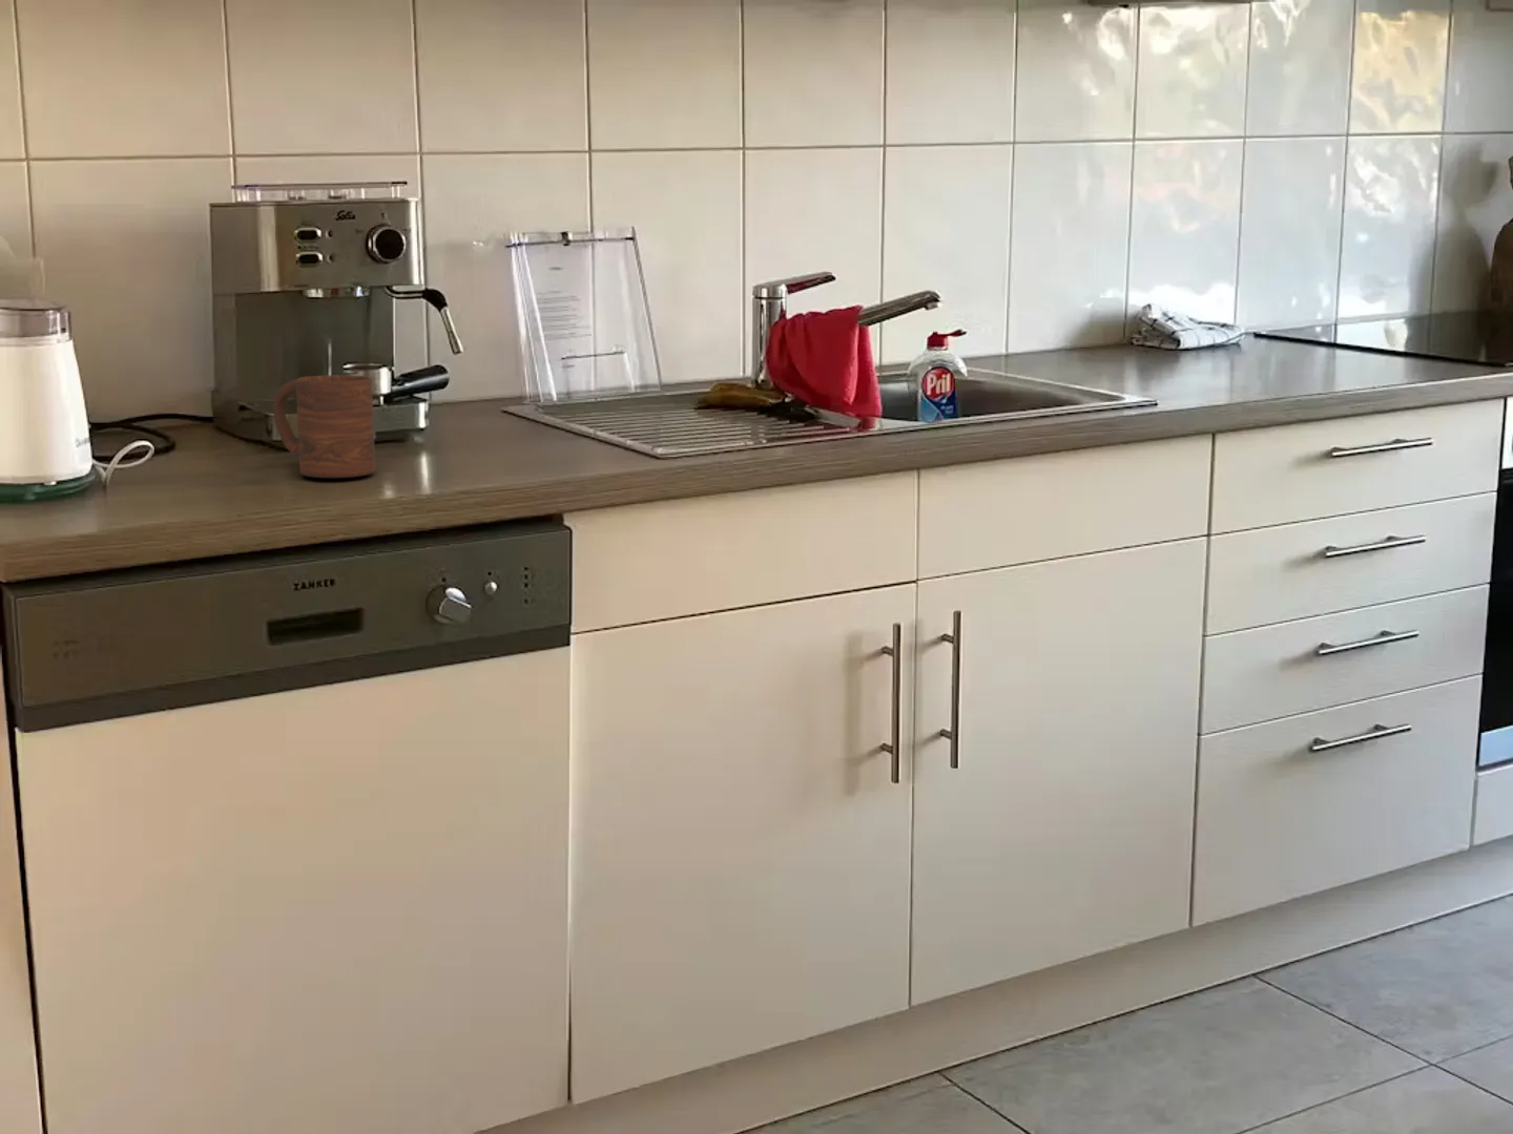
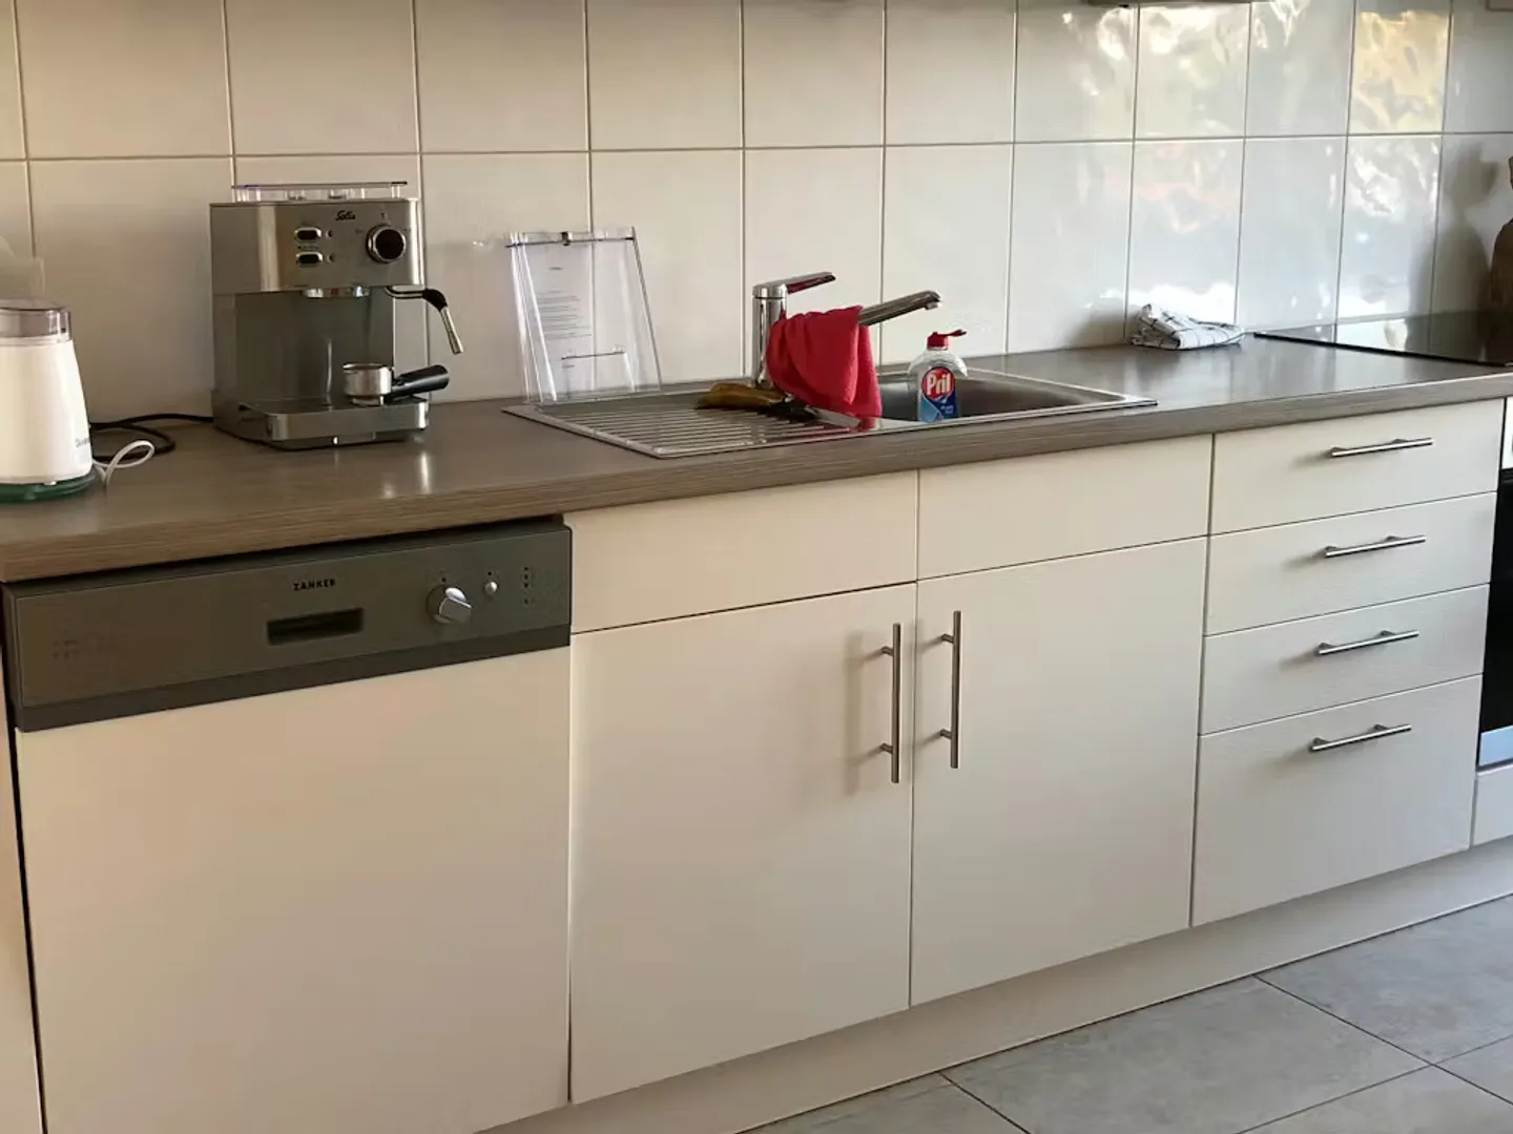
- cup [272,374,376,479]
